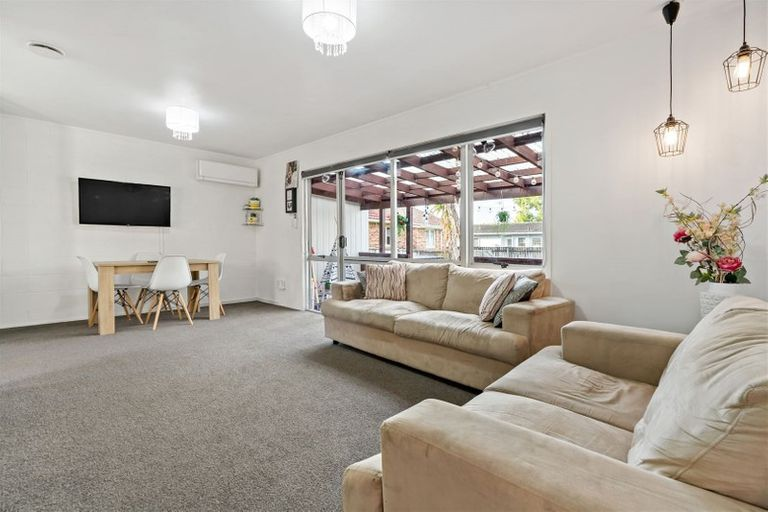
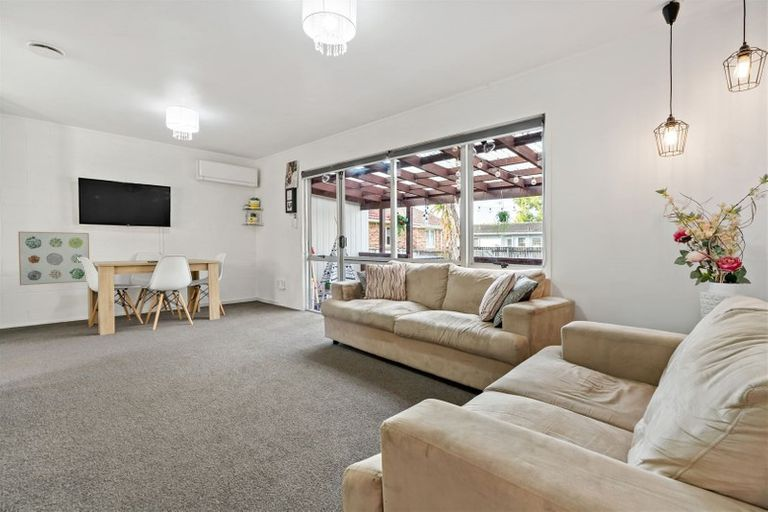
+ wall art [17,230,90,286]
